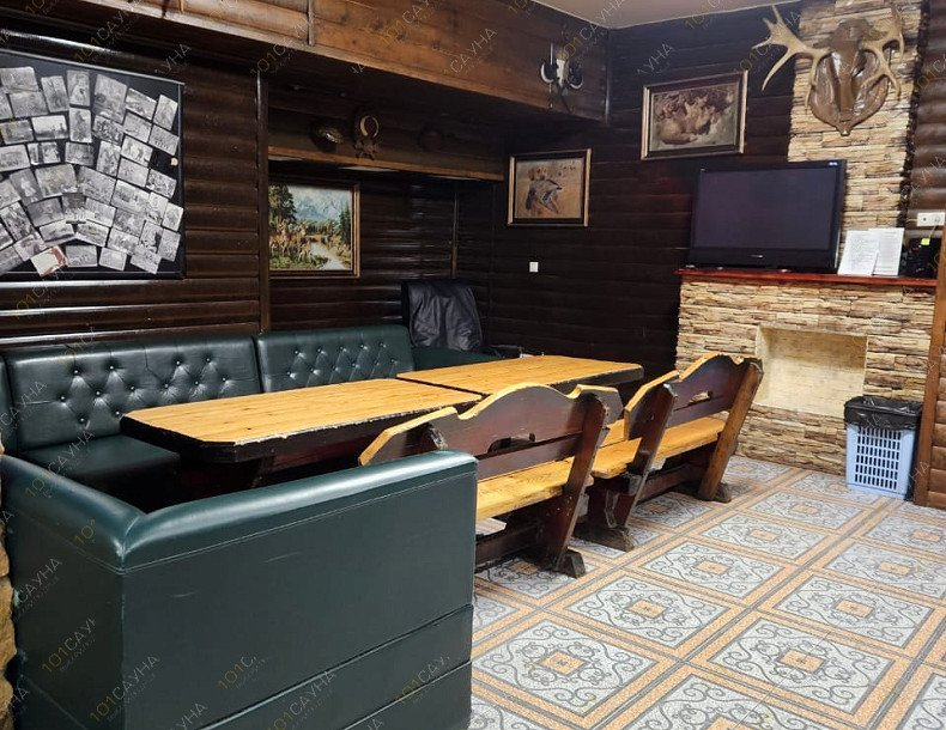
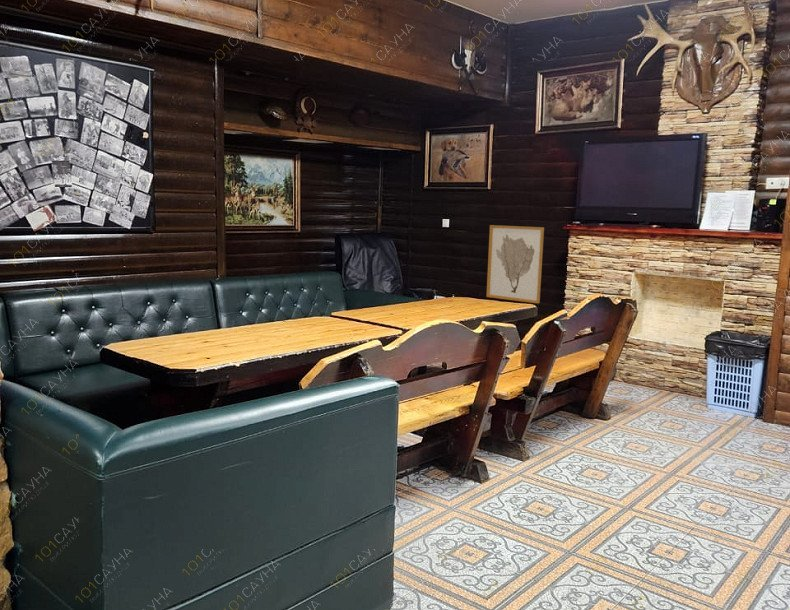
+ wall art [486,224,545,304]
